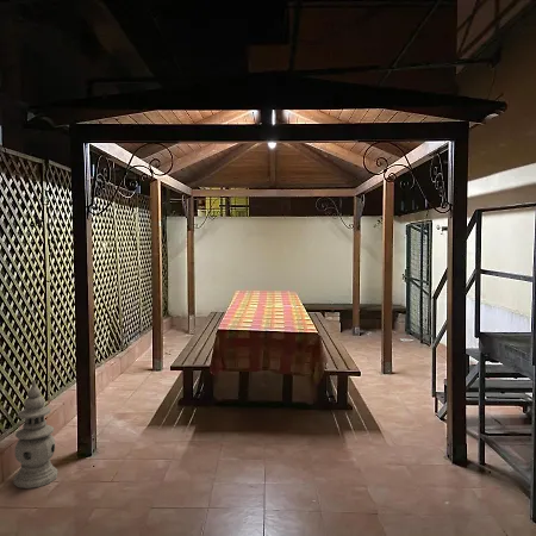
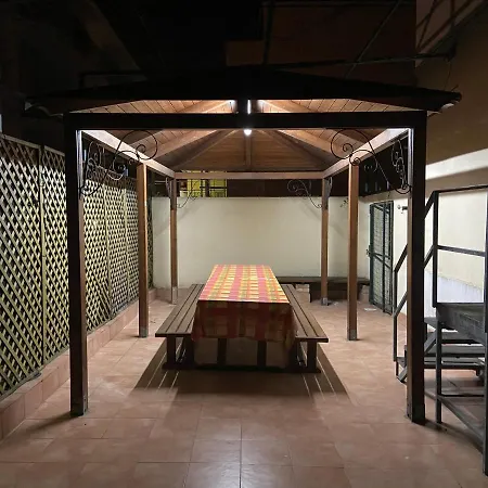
- lantern [12,379,58,490]
